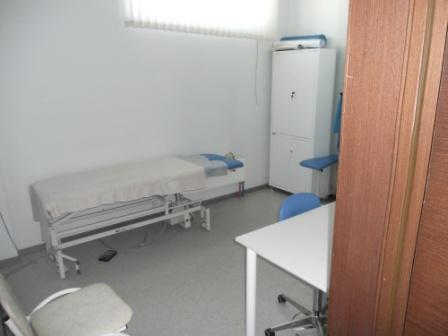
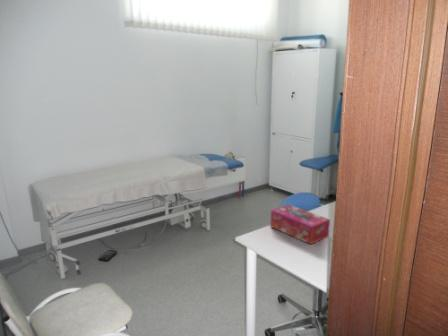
+ tissue box [269,204,331,246]
